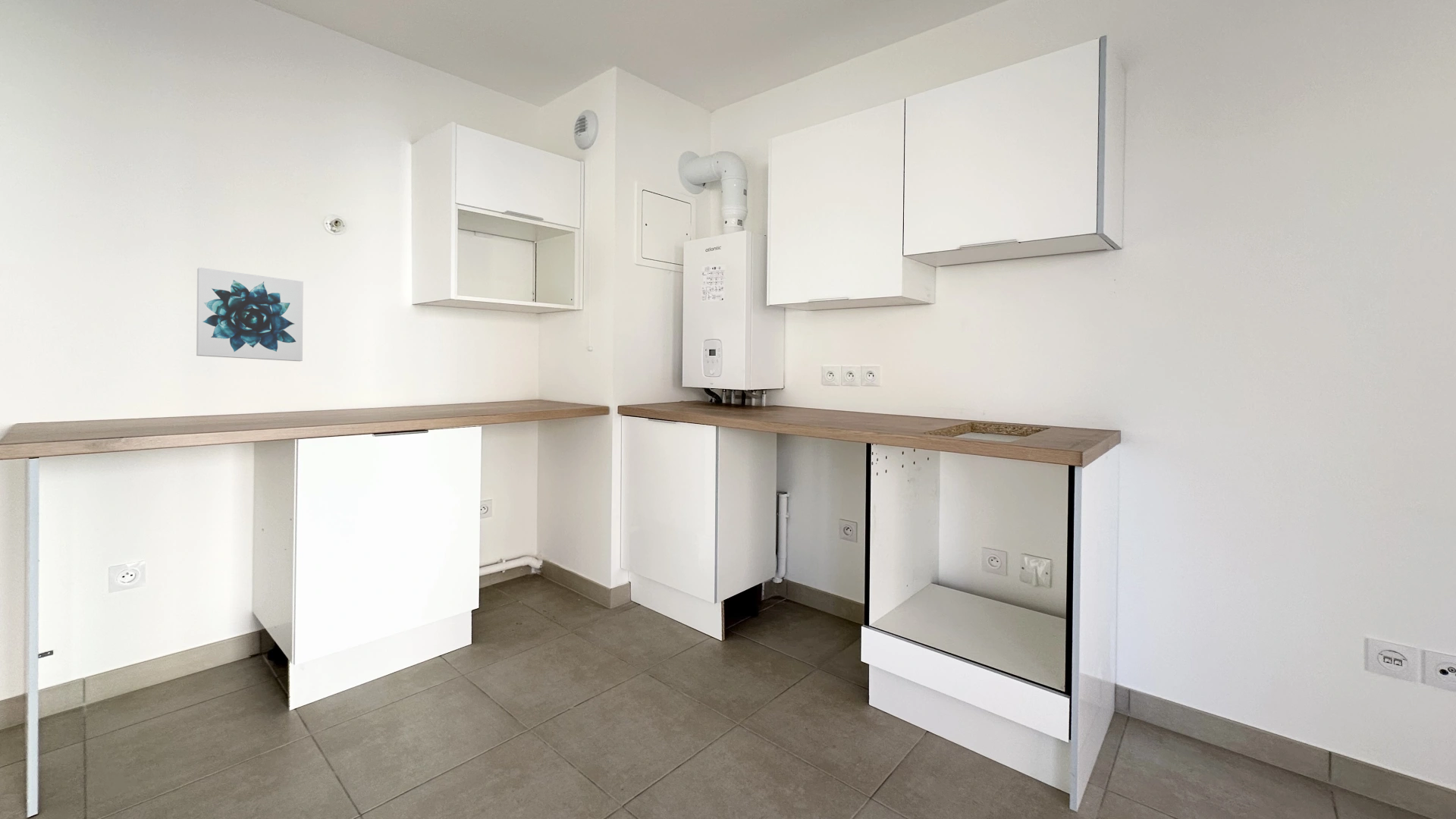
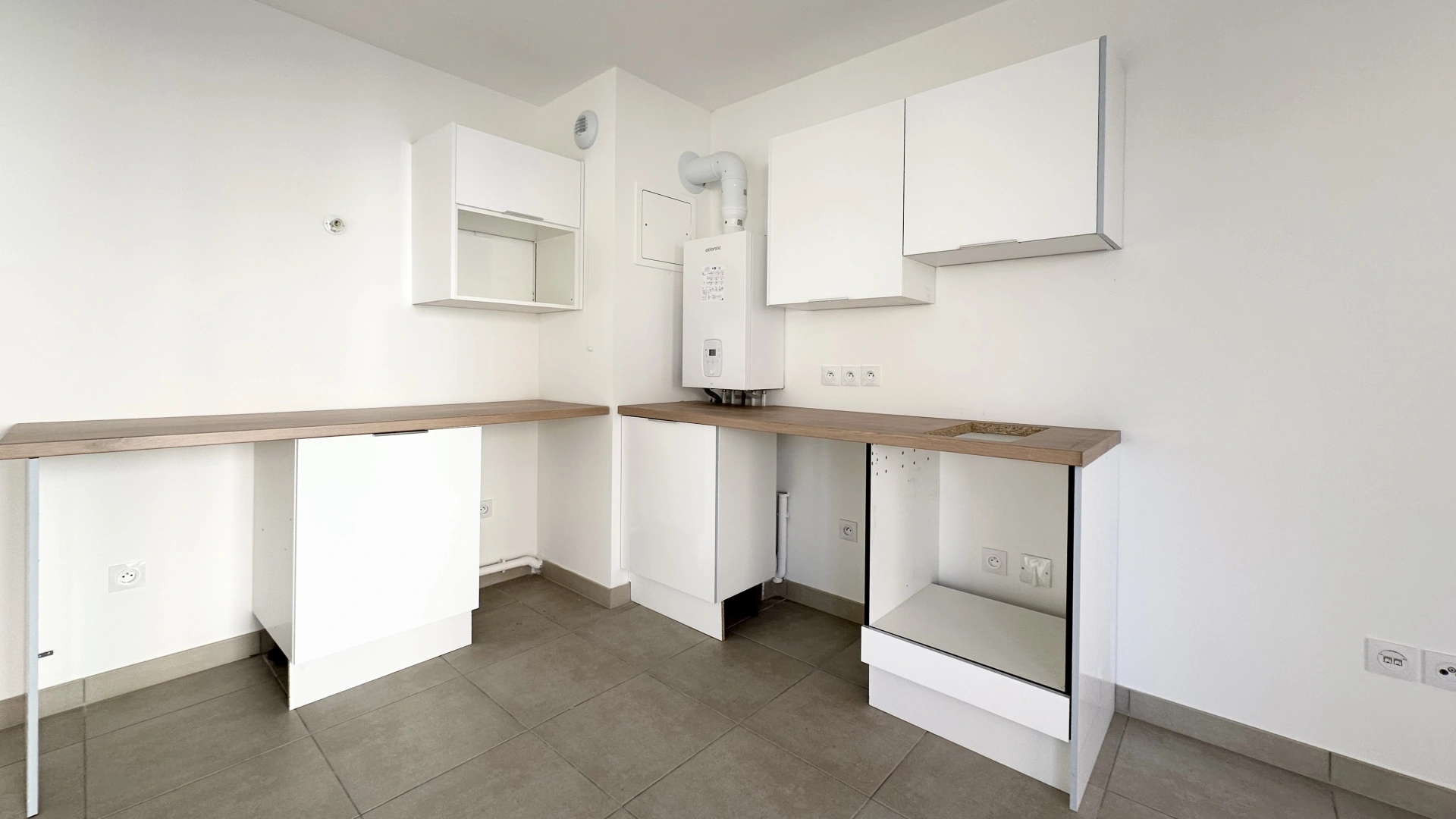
- wall art [196,267,304,362]
